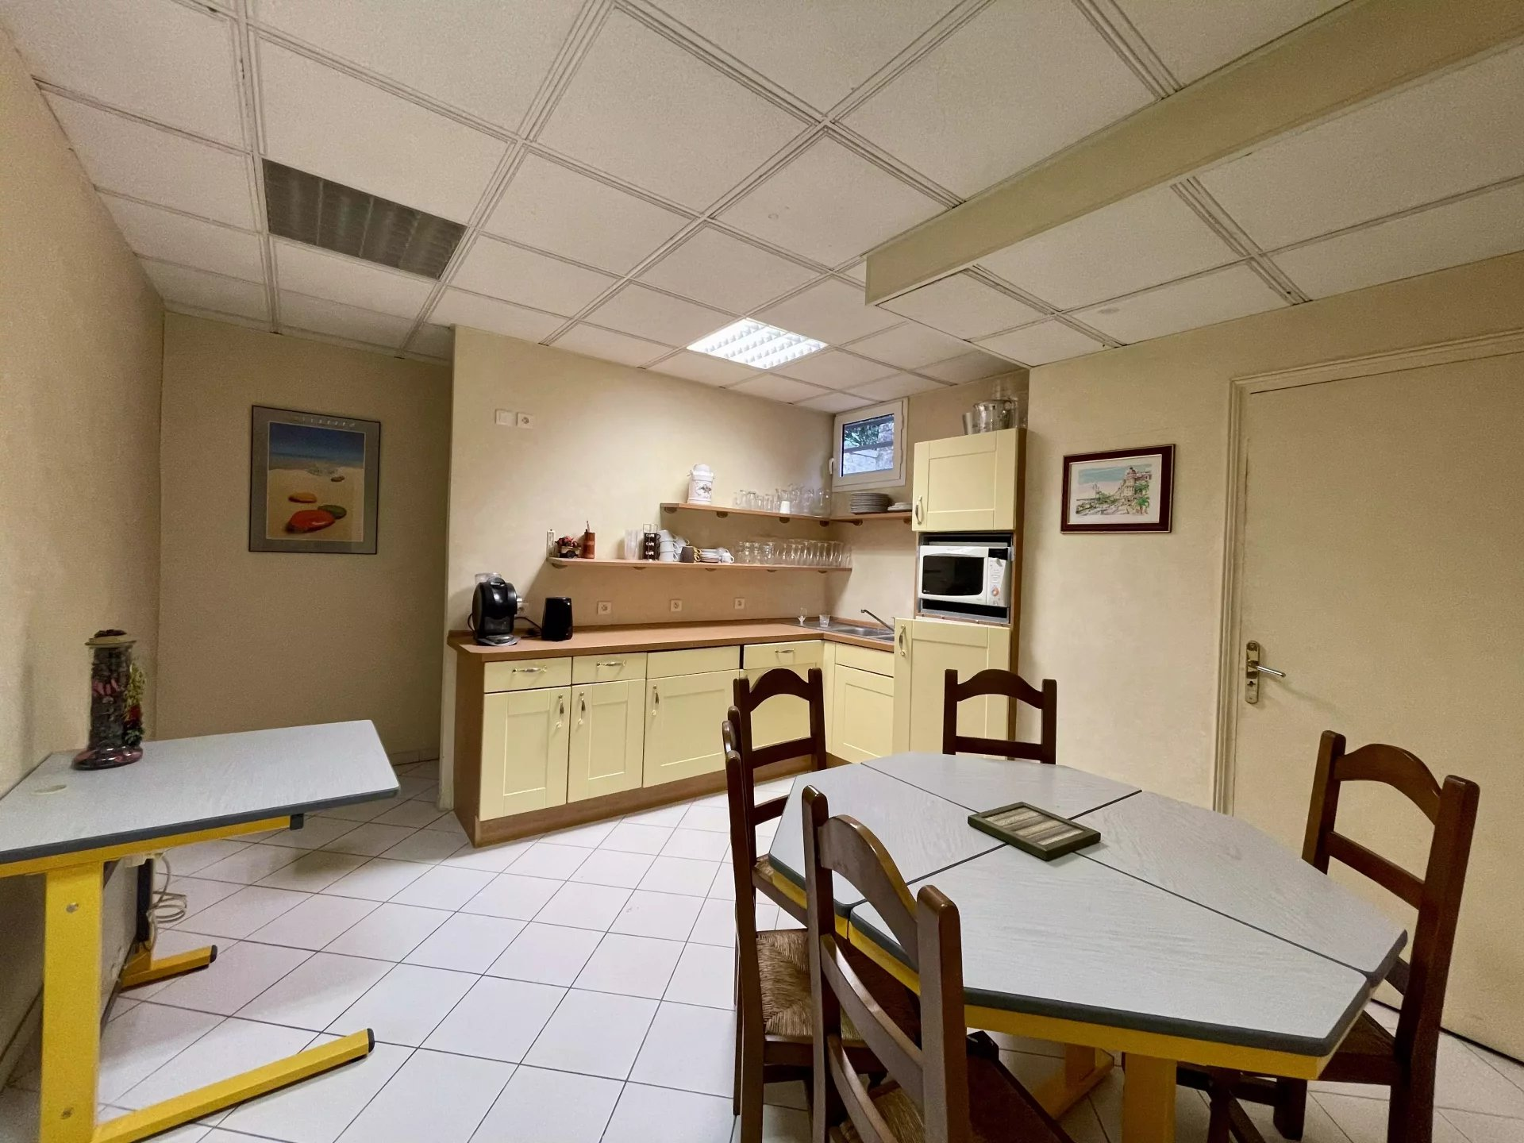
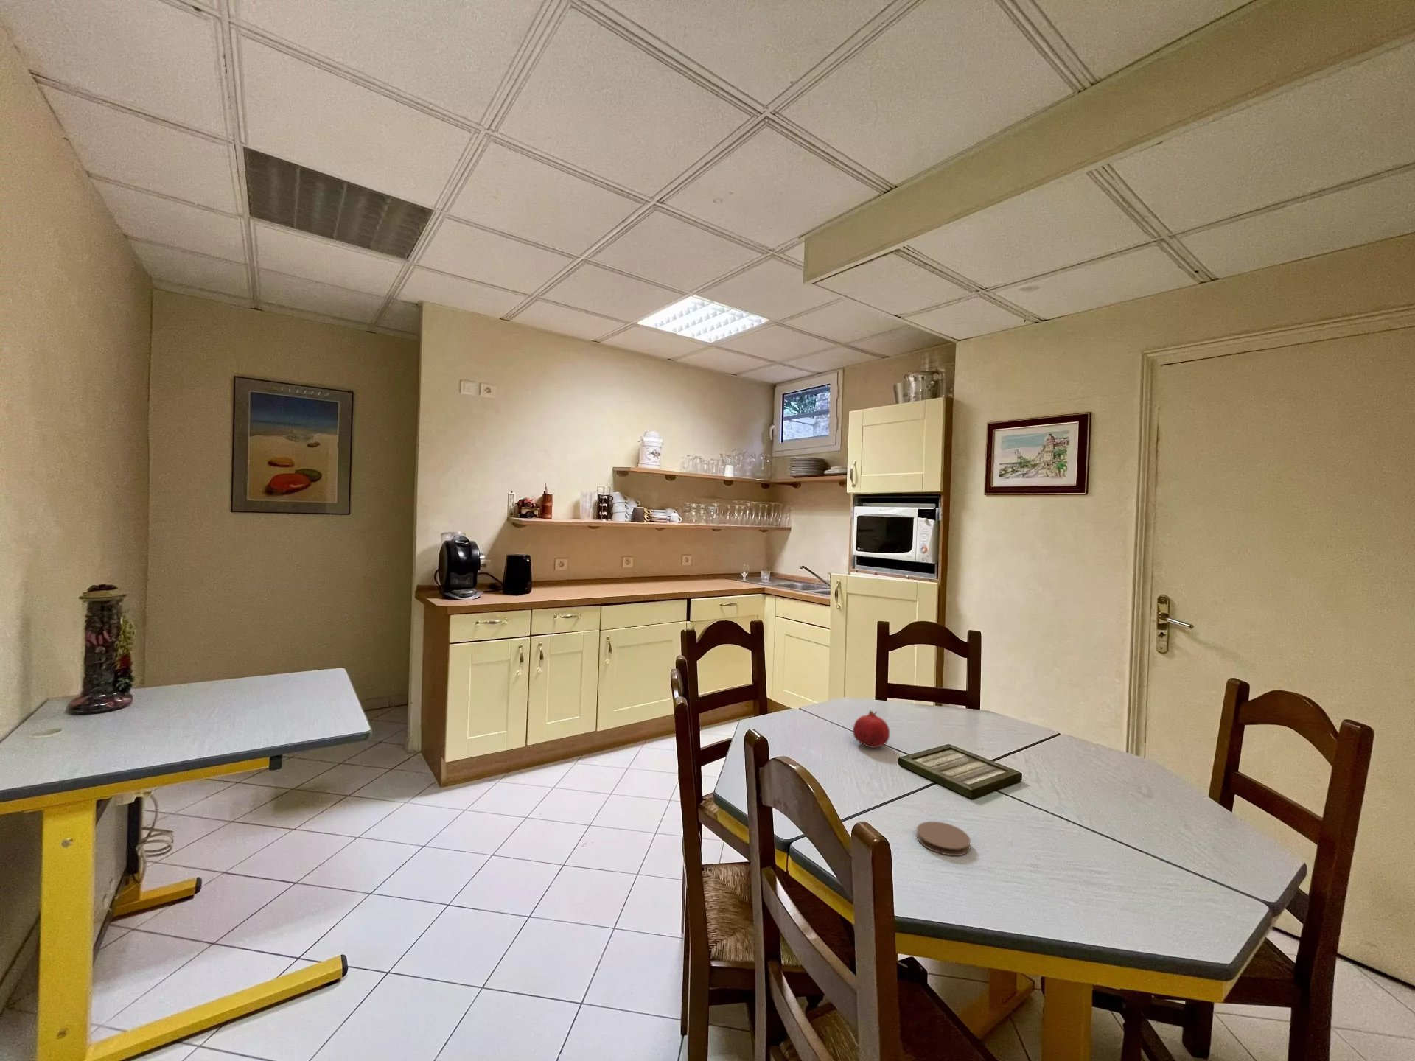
+ fruit [852,710,890,749]
+ coaster [916,820,972,856]
